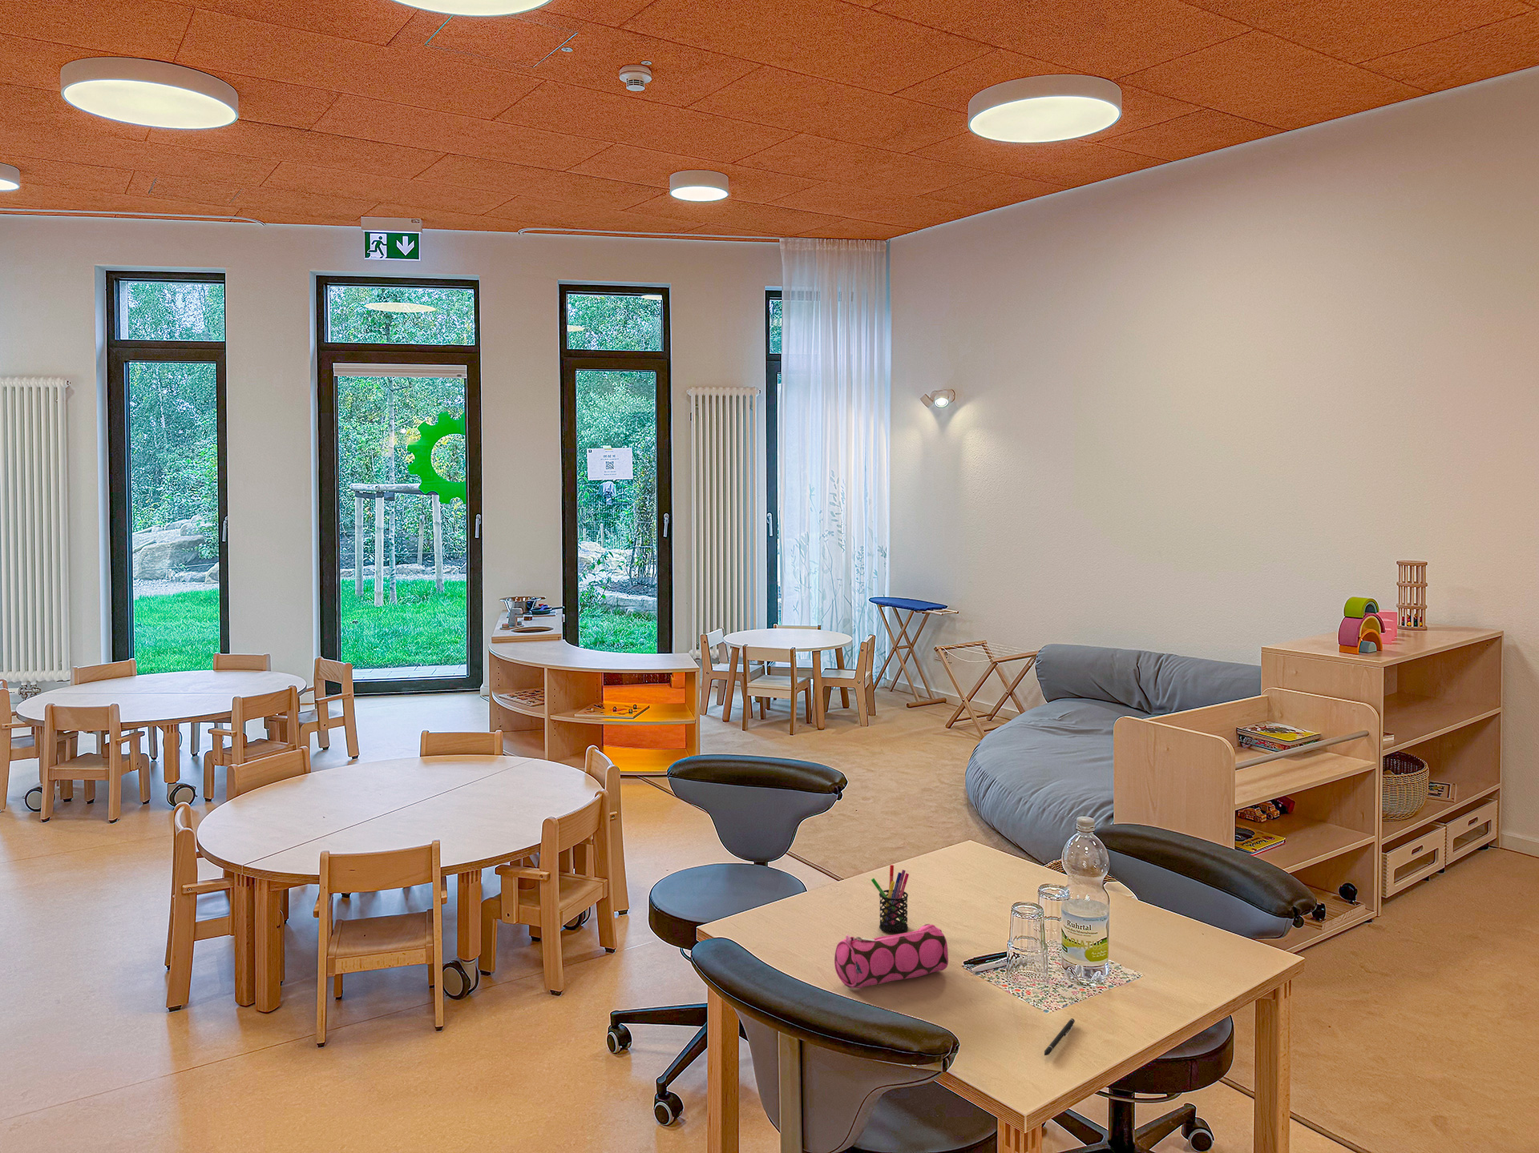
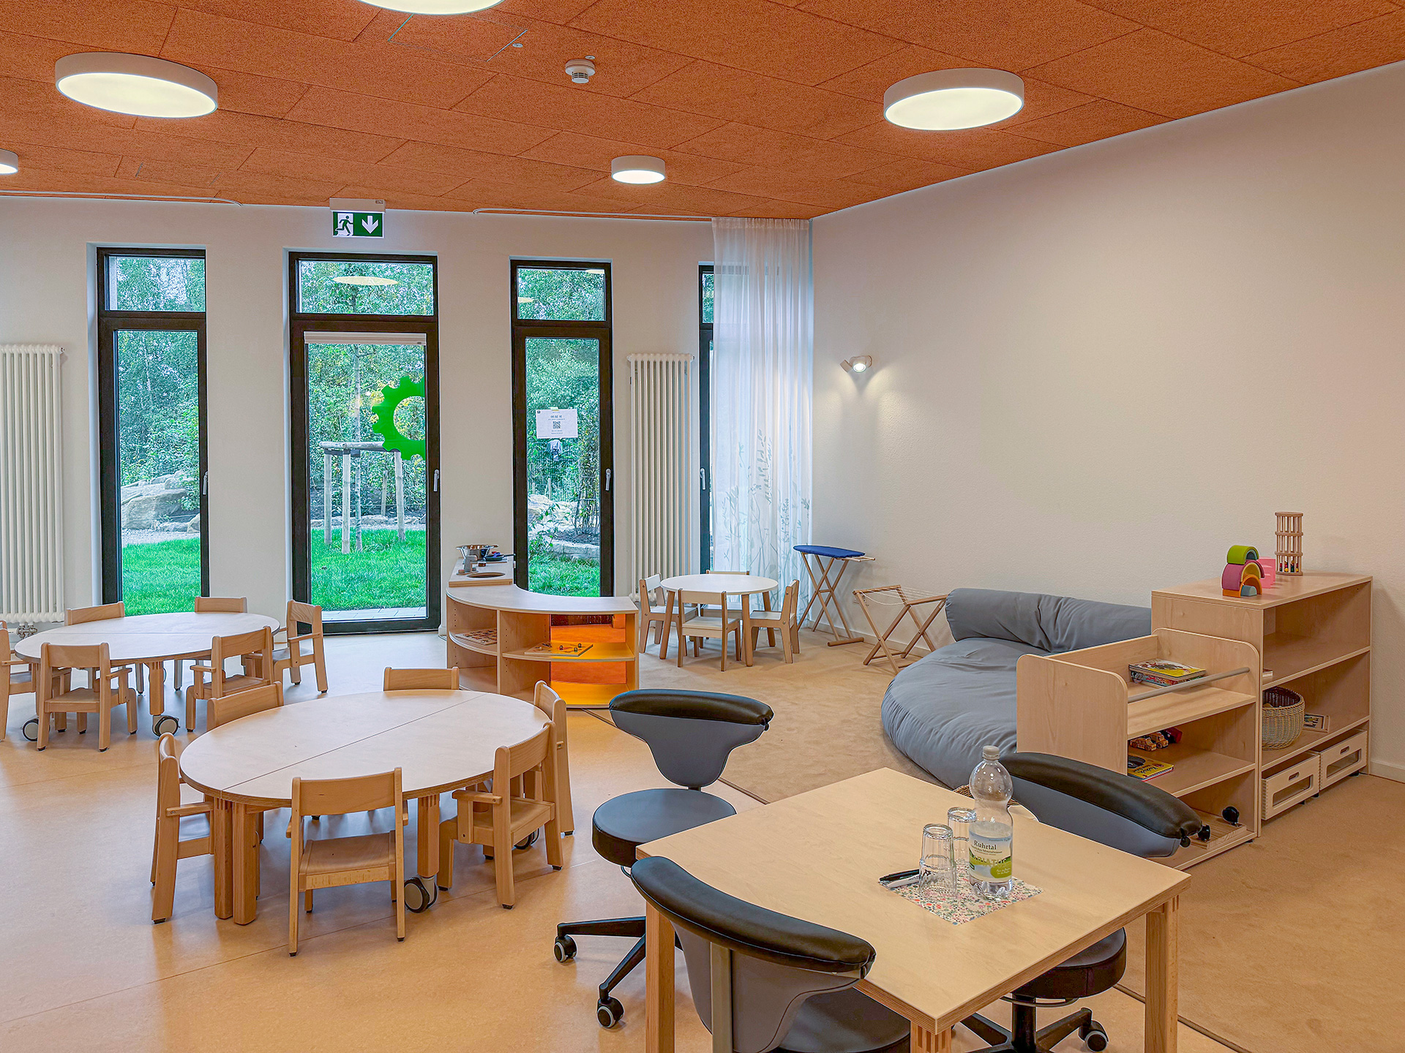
- pencil case [834,923,949,988]
- pen [1043,1017,1076,1056]
- pen holder [870,864,910,934]
